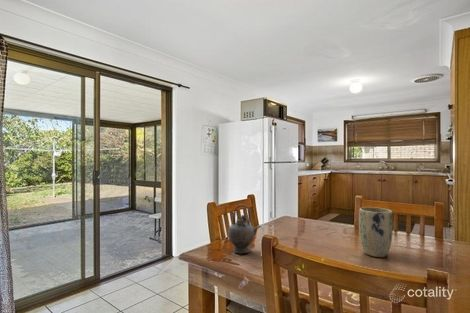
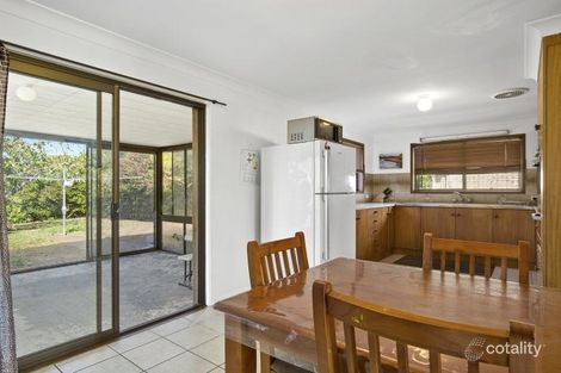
- teapot [227,203,262,254]
- plant pot [358,206,394,258]
